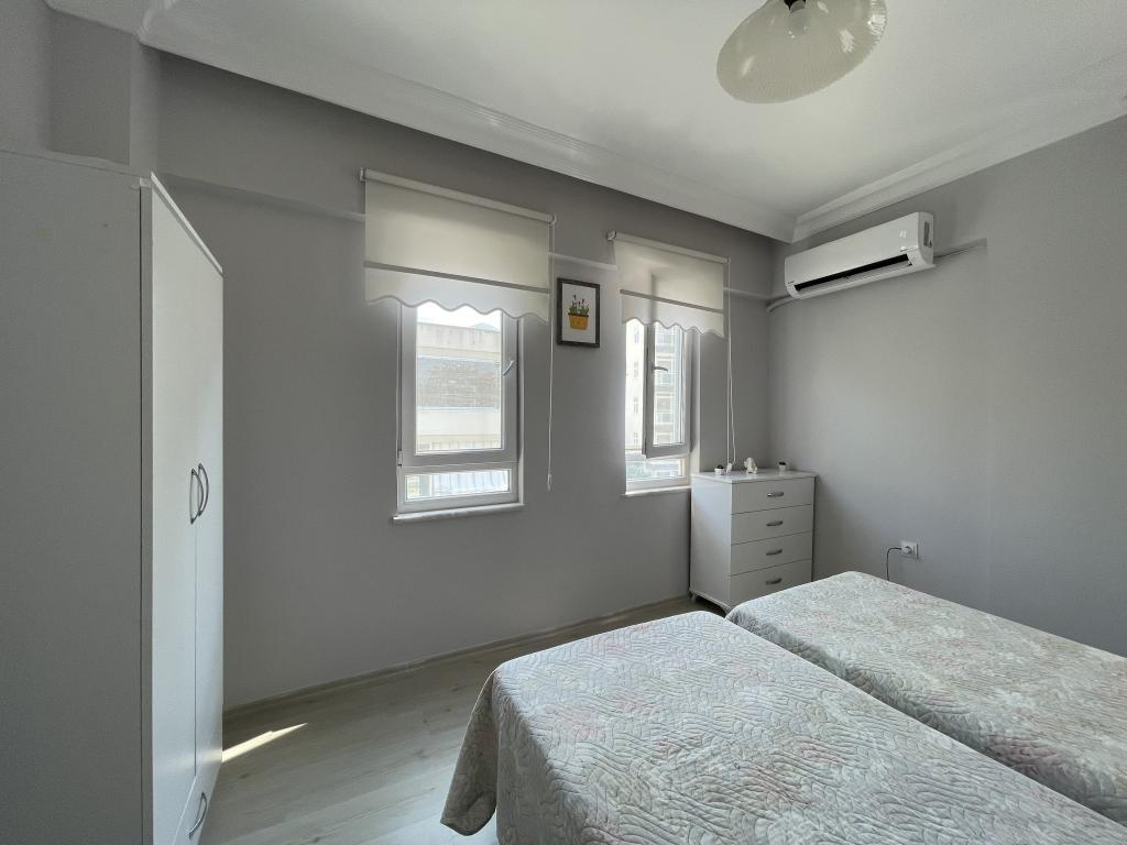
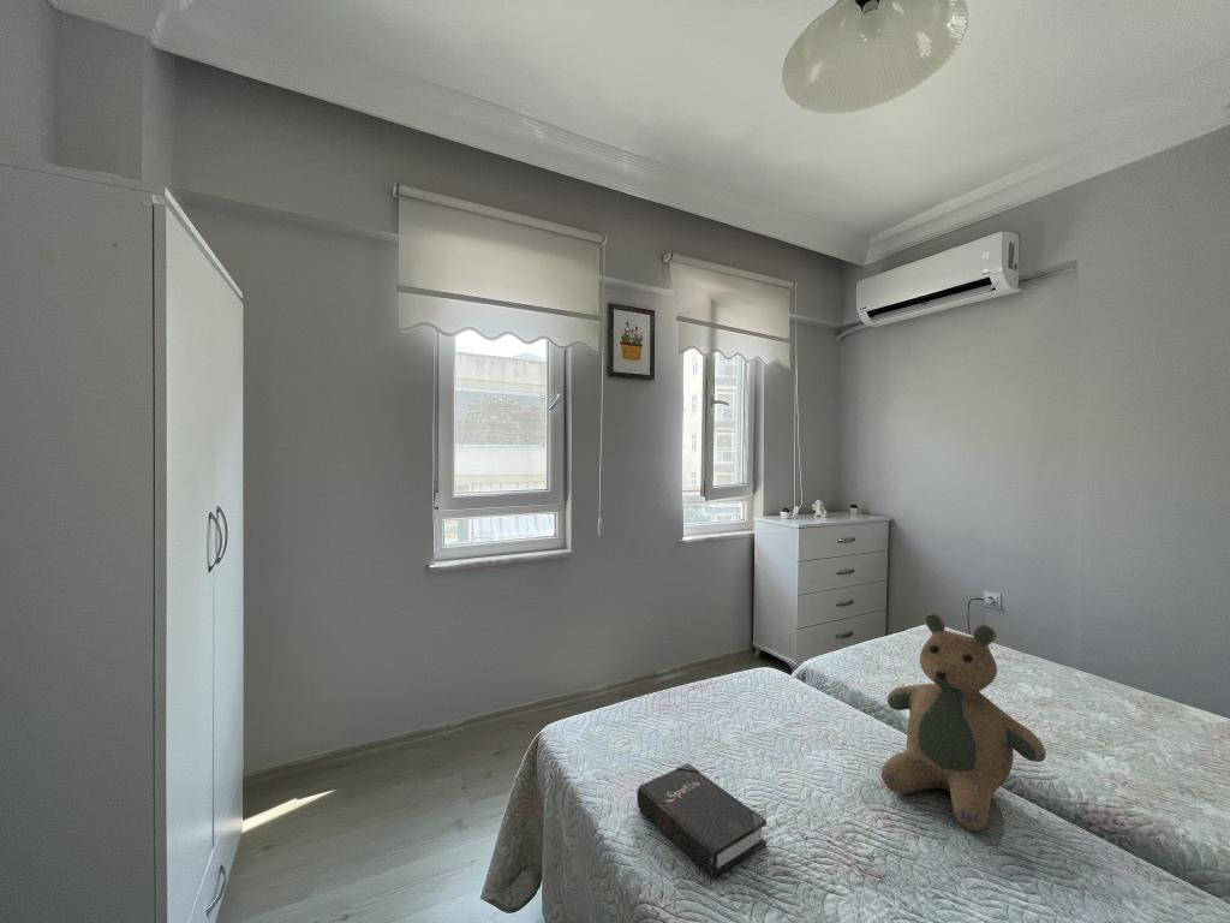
+ teddy bear [880,613,1047,832]
+ hardback book [635,762,768,880]
